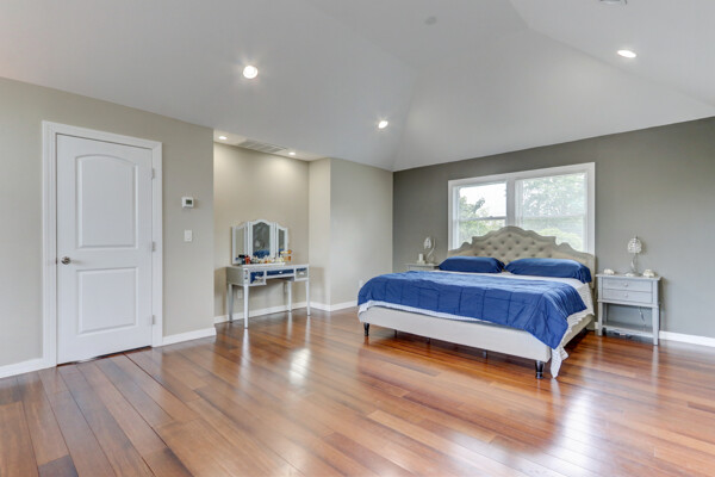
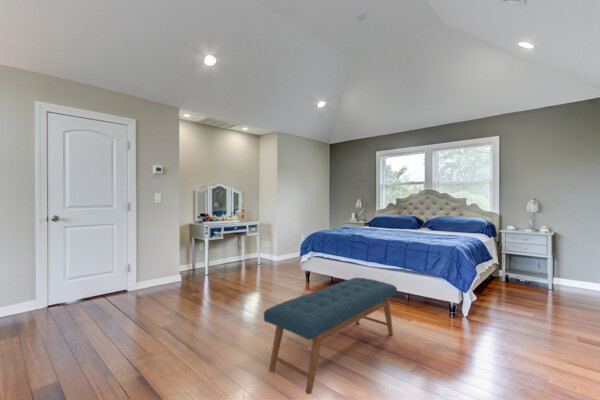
+ bench [263,277,398,395]
